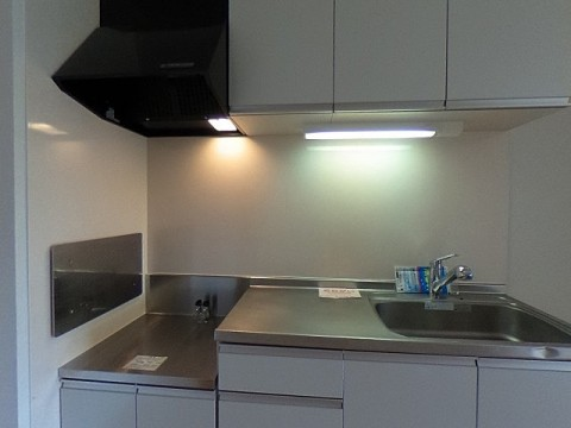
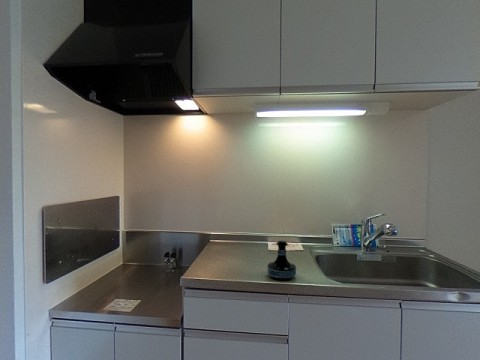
+ tequila bottle [266,240,297,282]
